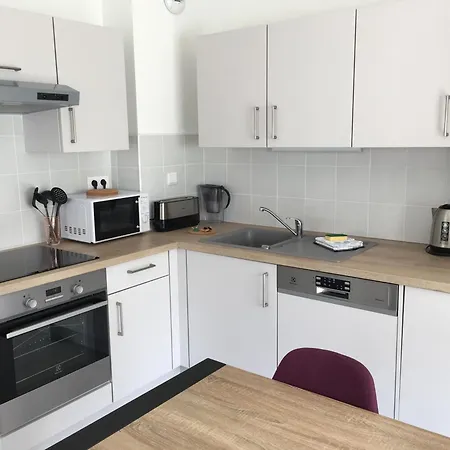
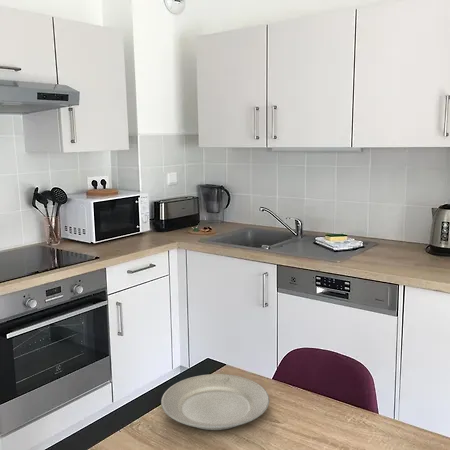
+ plate [160,373,270,431]
